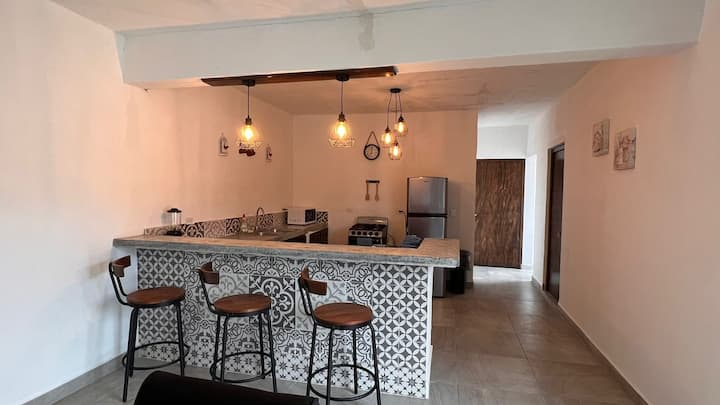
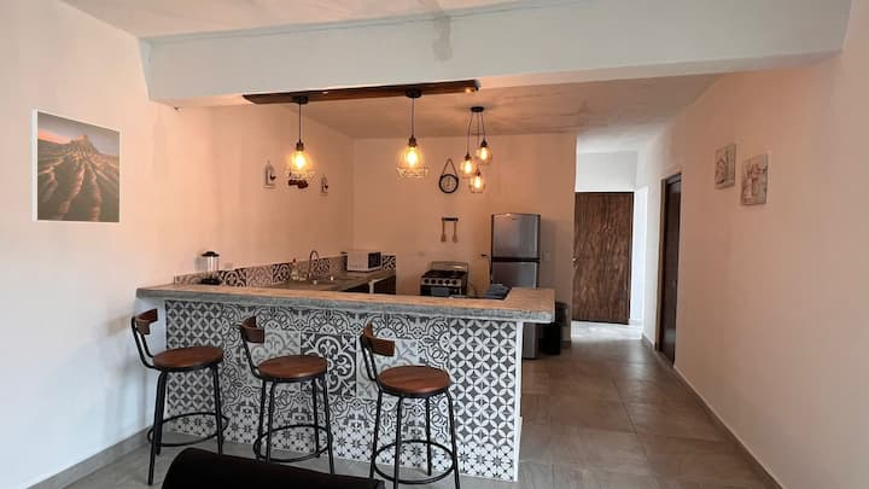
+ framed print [30,109,122,225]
